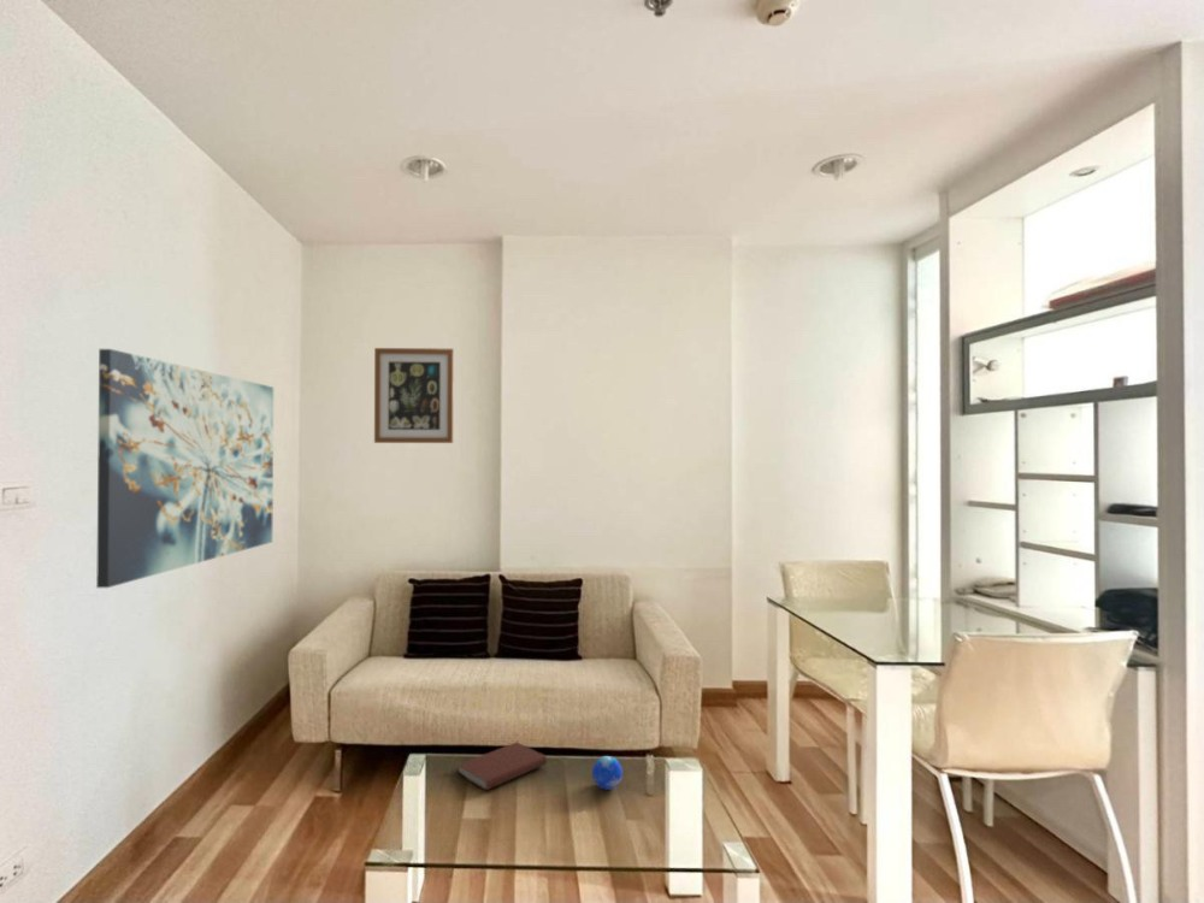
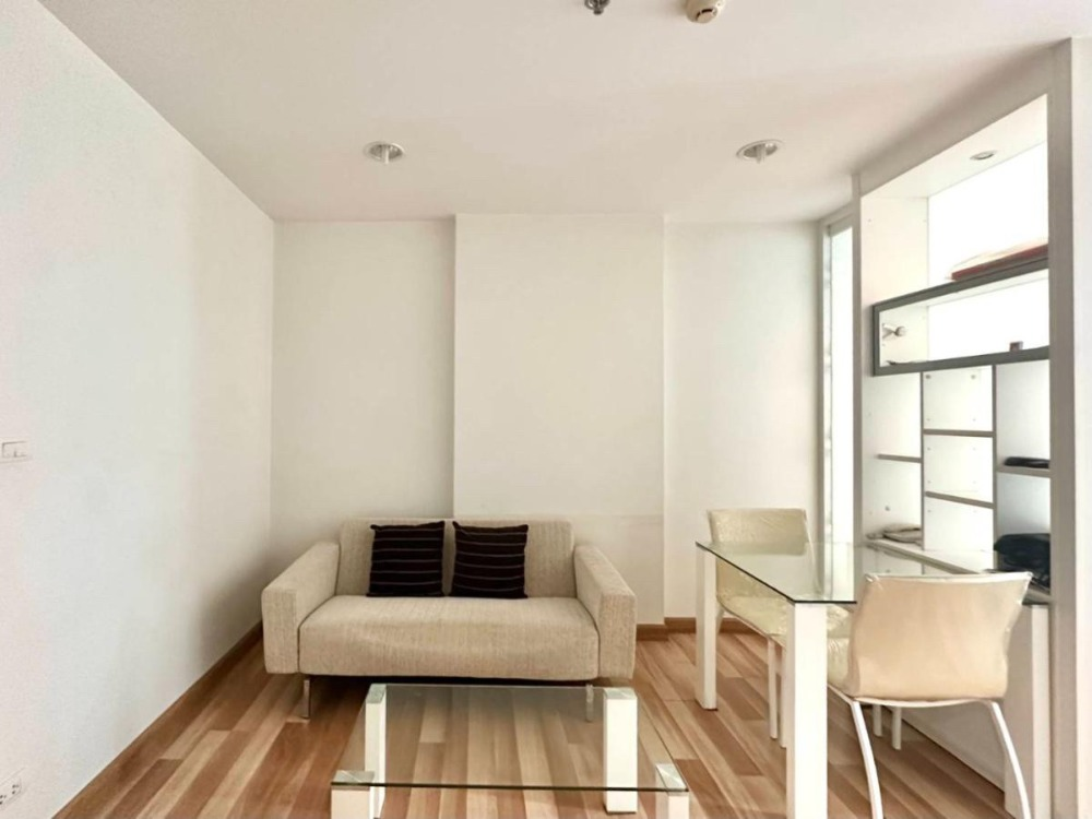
- book [456,740,548,791]
- decorative orb [591,755,624,791]
- wall art [373,347,455,444]
- wall art [95,348,275,589]
